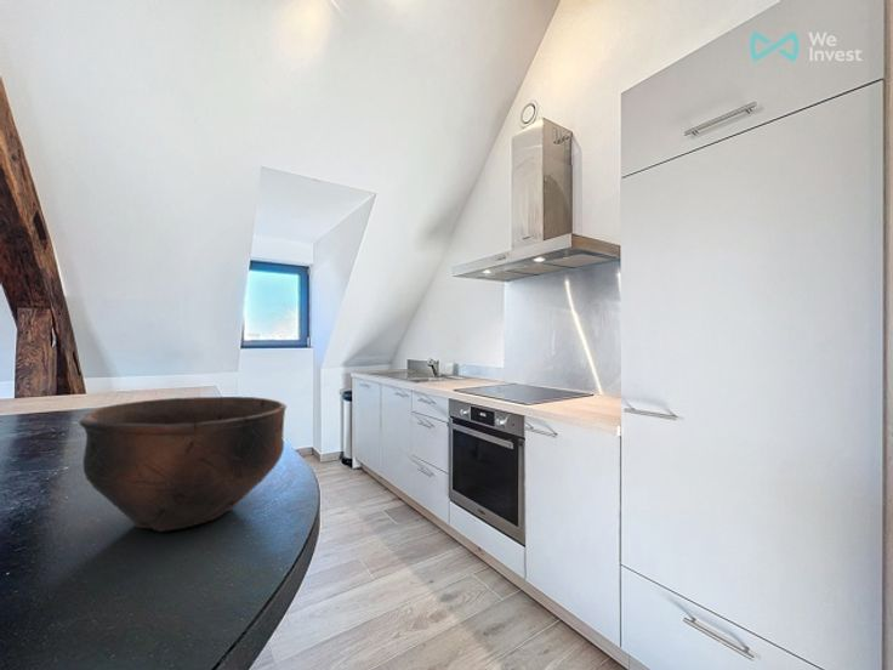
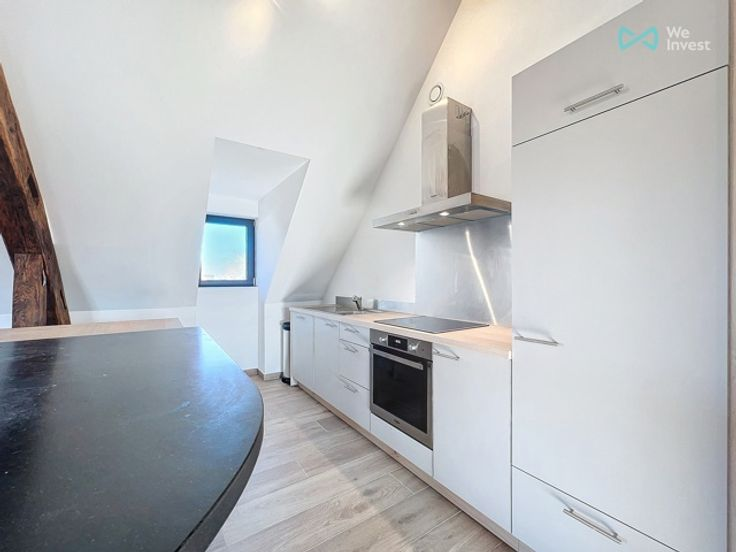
- bowl [78,396,288,533]
